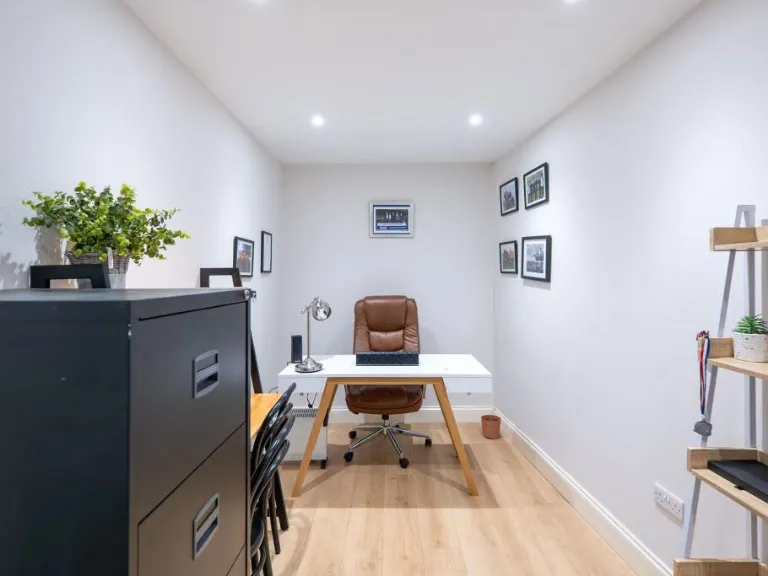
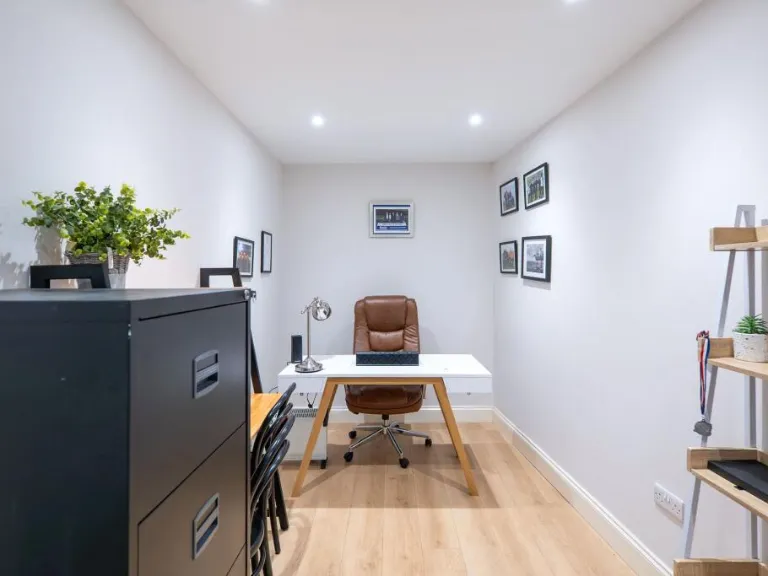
- plant pot [480,408,502,440]
